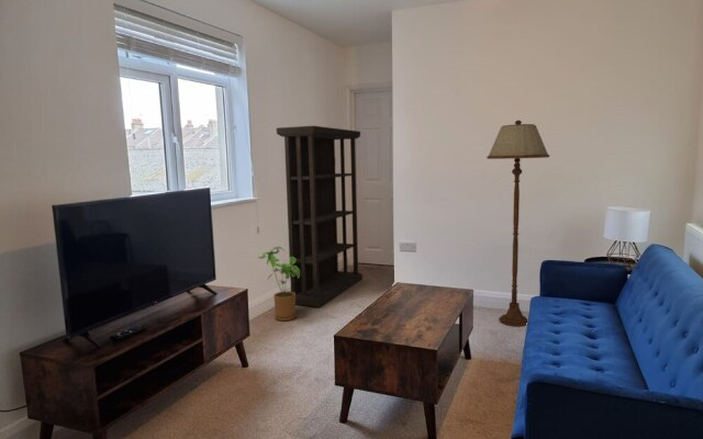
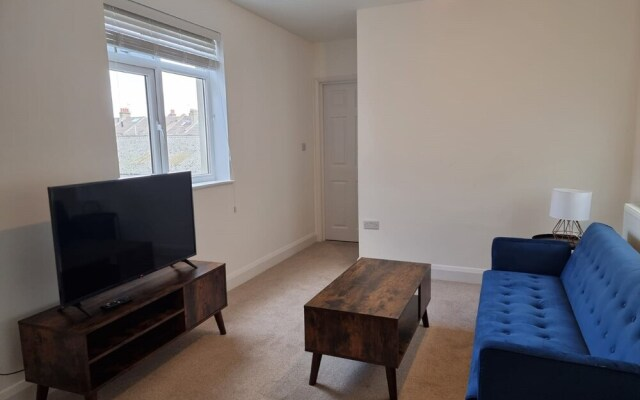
- house plant [258,246,300,322]
- bookcase [276,125,364,308]
- floor lamp [486,120,550,327]
